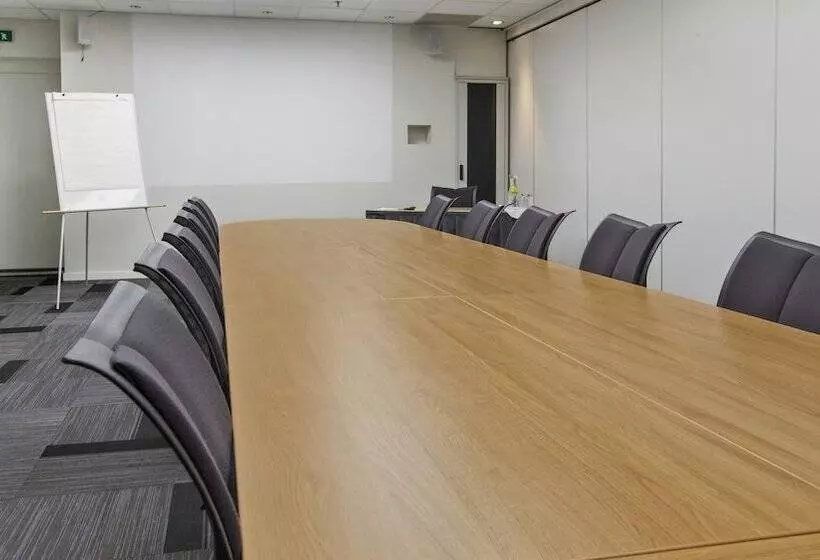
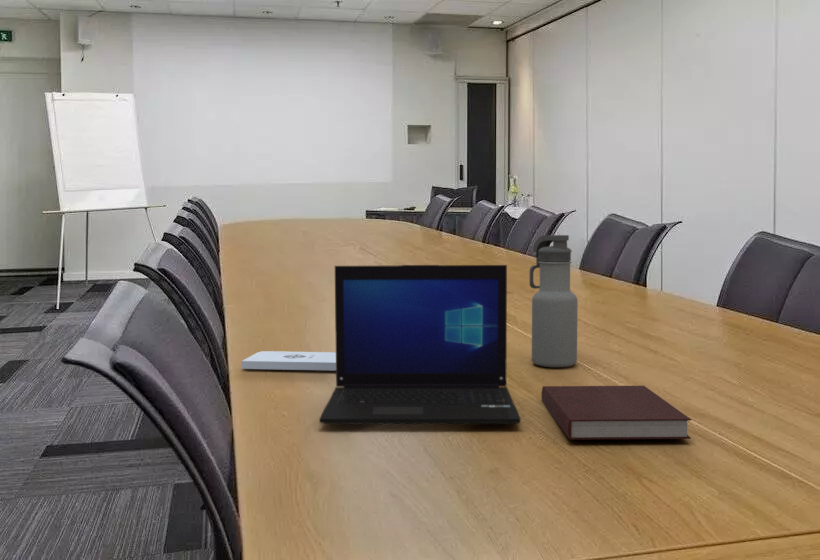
+ water bottle [529,234,579,368]
+ laptop [318,264,522,425]
+ notebook [541,385,692,441]
+ notepad [241,350,336,371]
